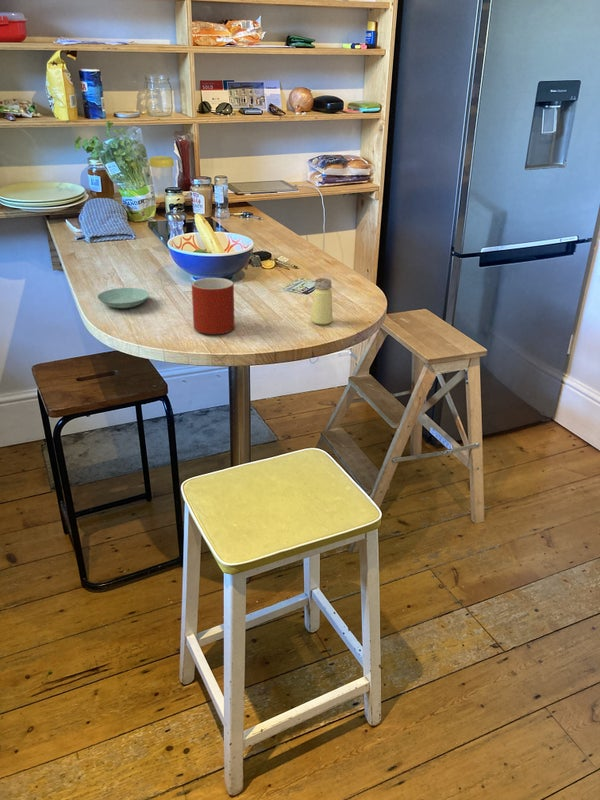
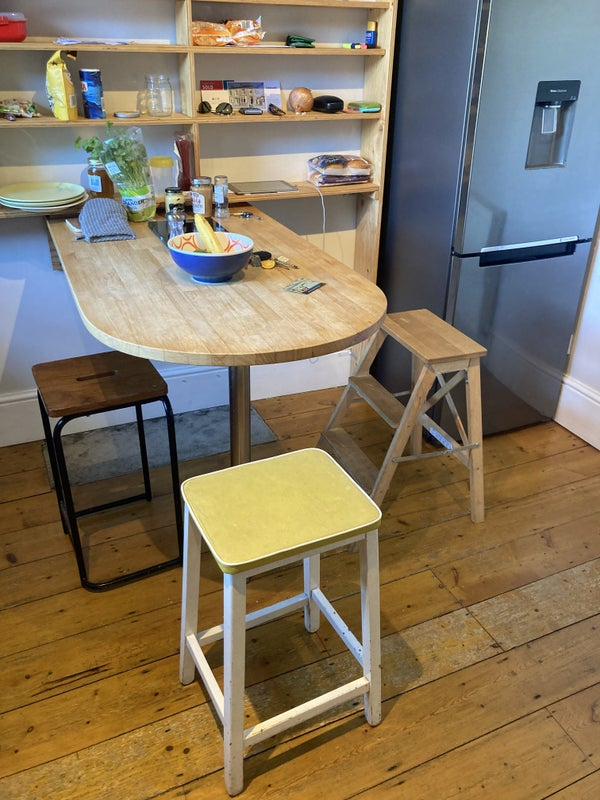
- saucer [96,287,150,309]
- mug [191,277,235,335]
- saltshaker [310,277,334,326]
